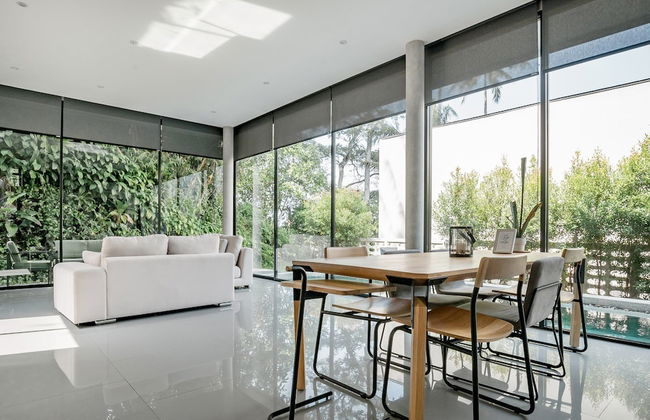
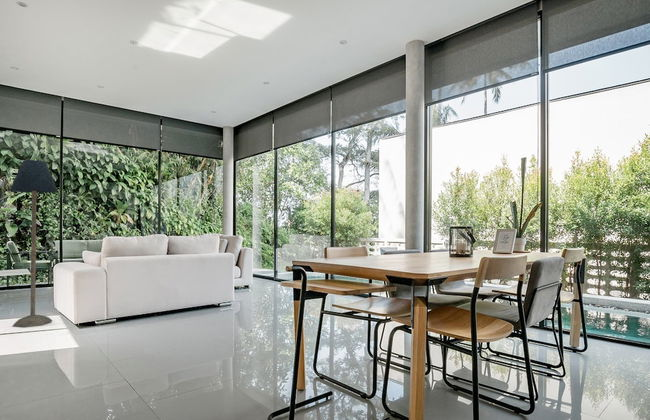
+ floor lamp [9,159,59,329]
